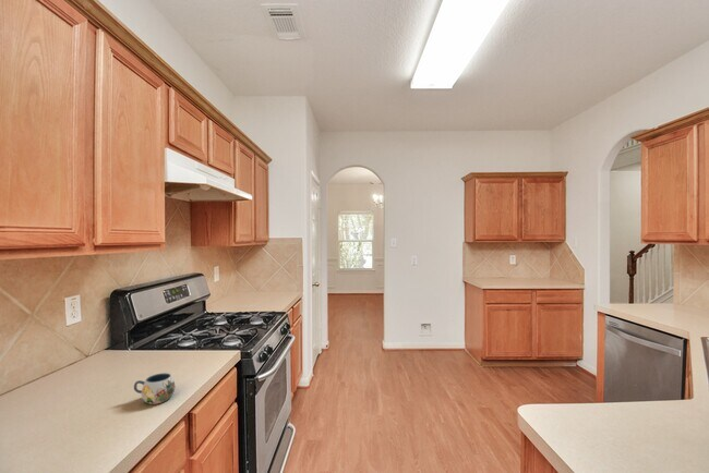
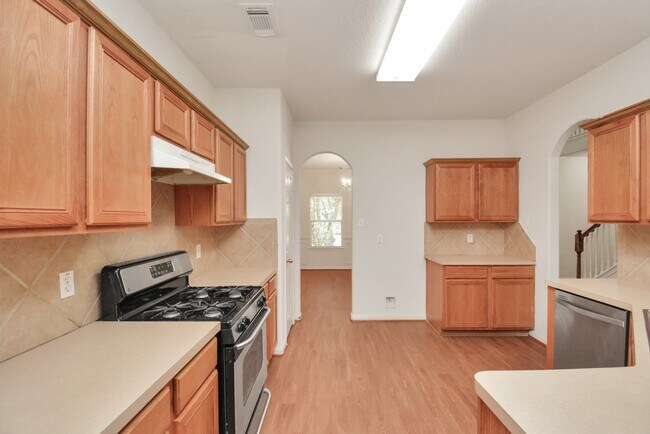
- mug [133,373,176,405]
